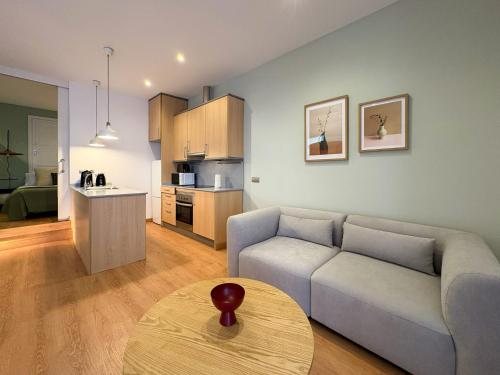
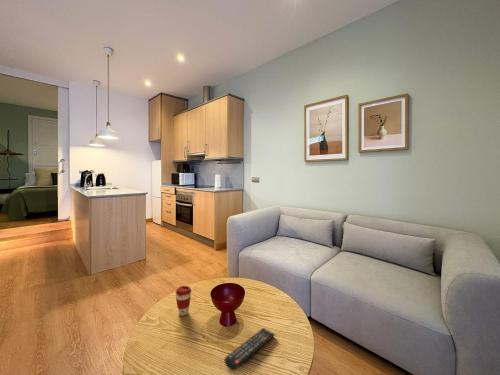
+ remote control [223,327,276,372]
+ coffee cup [174,285,192,317]
